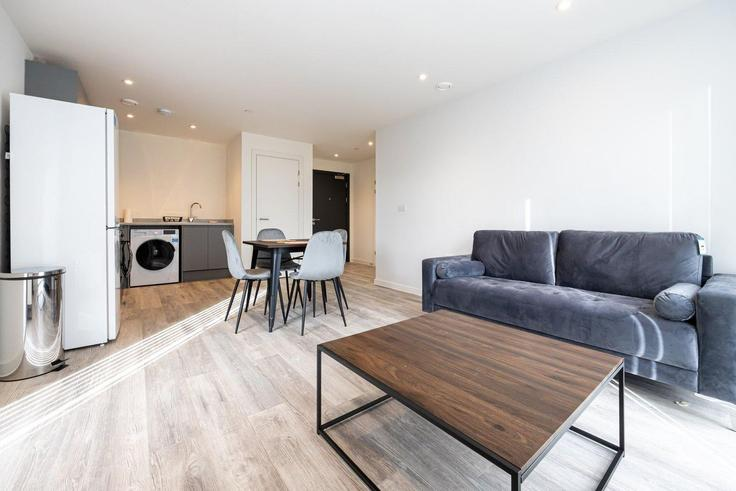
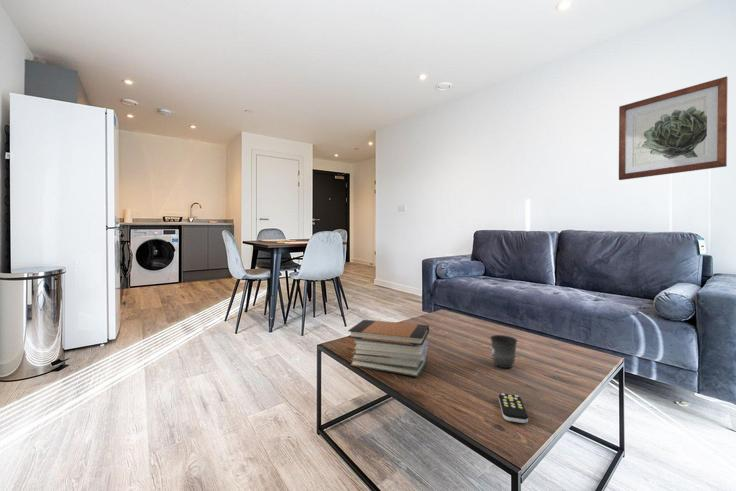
+ wall art [618,75,729,181]
+ mug [489,334,518,369]
+ book stack [347,319,430,378]
+ remote control [498,392,529,424]
